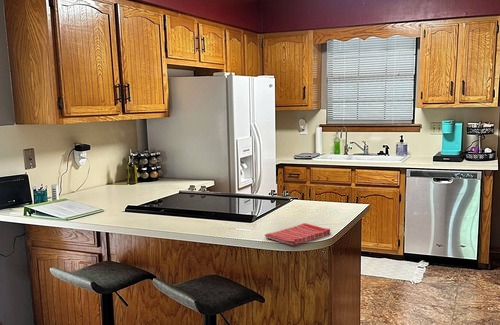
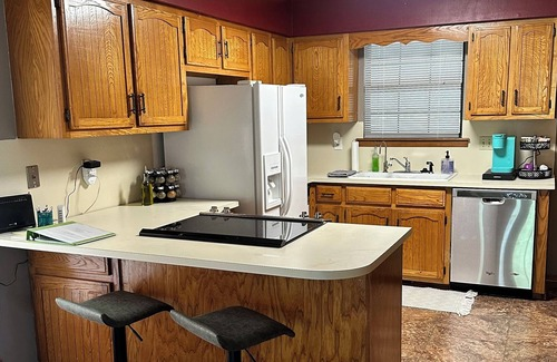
- dish towel [264,222,332,247]
